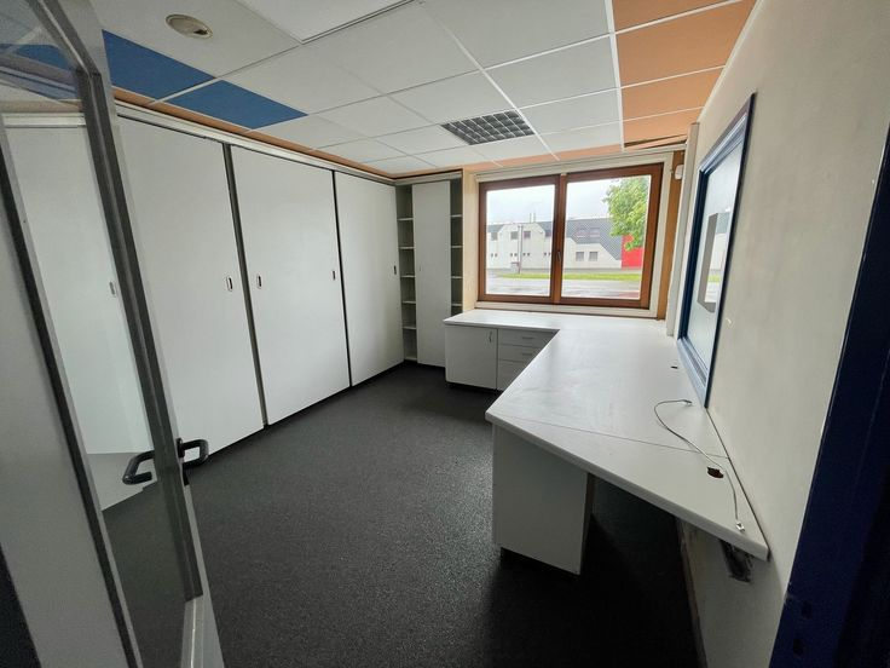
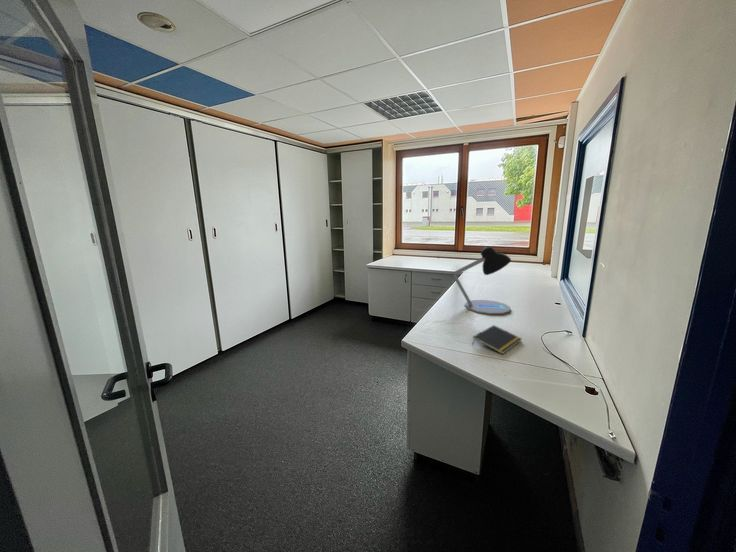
+ desk lamp [452,246,512,315]
+ notepad [471,324,523,355]
